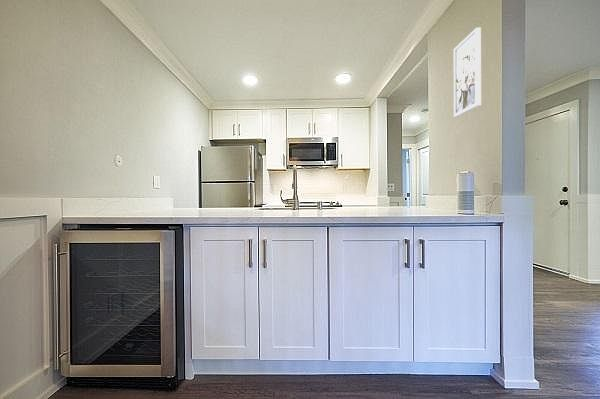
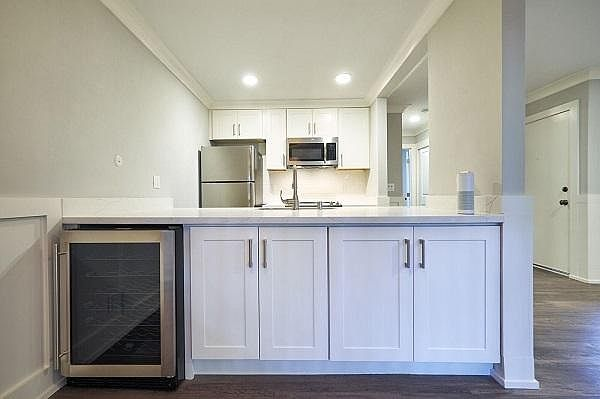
- wall art [453,26,482,118]
